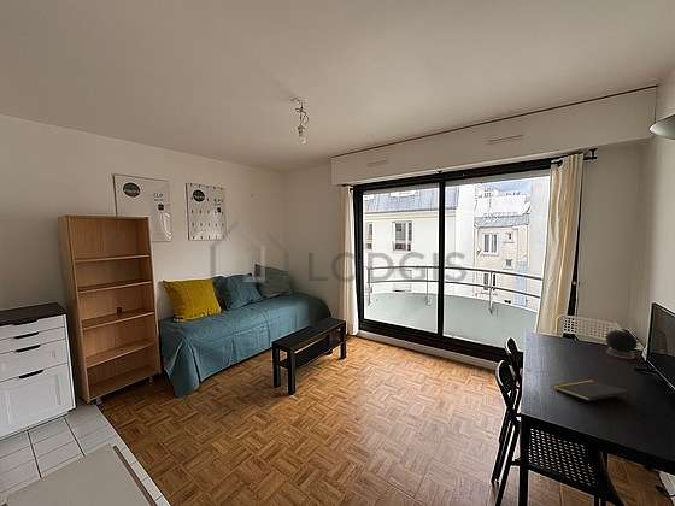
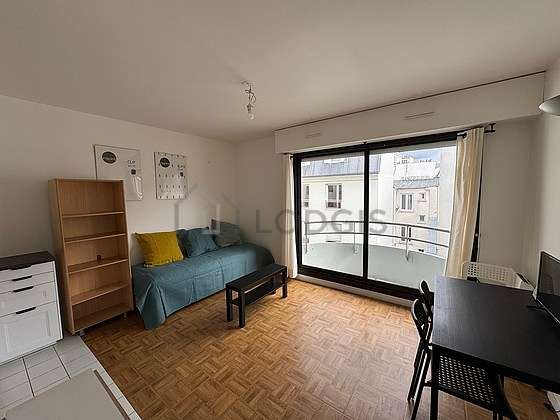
- notepad [552,378,630,402]
- speaker [605,329,639,360]
